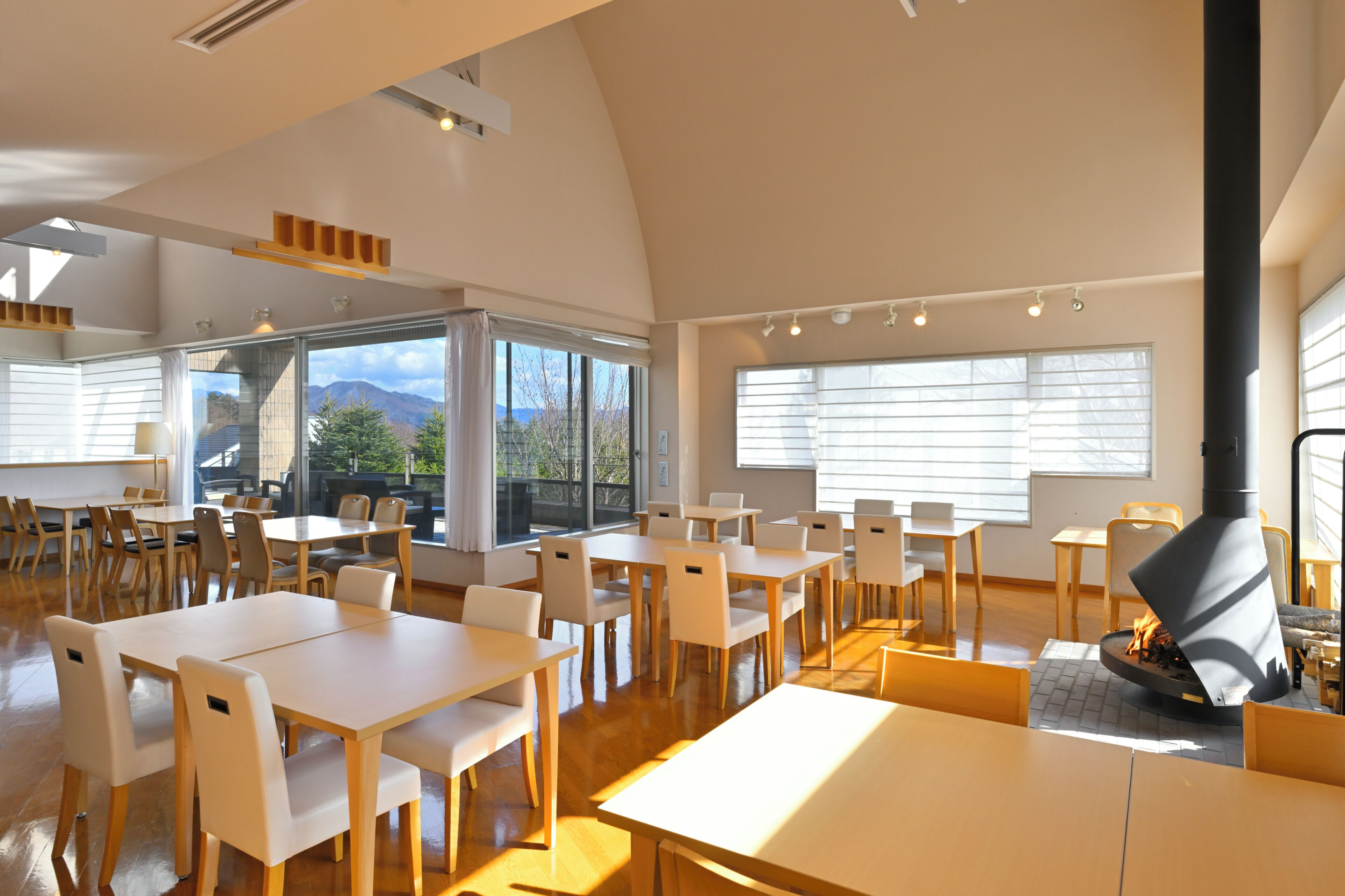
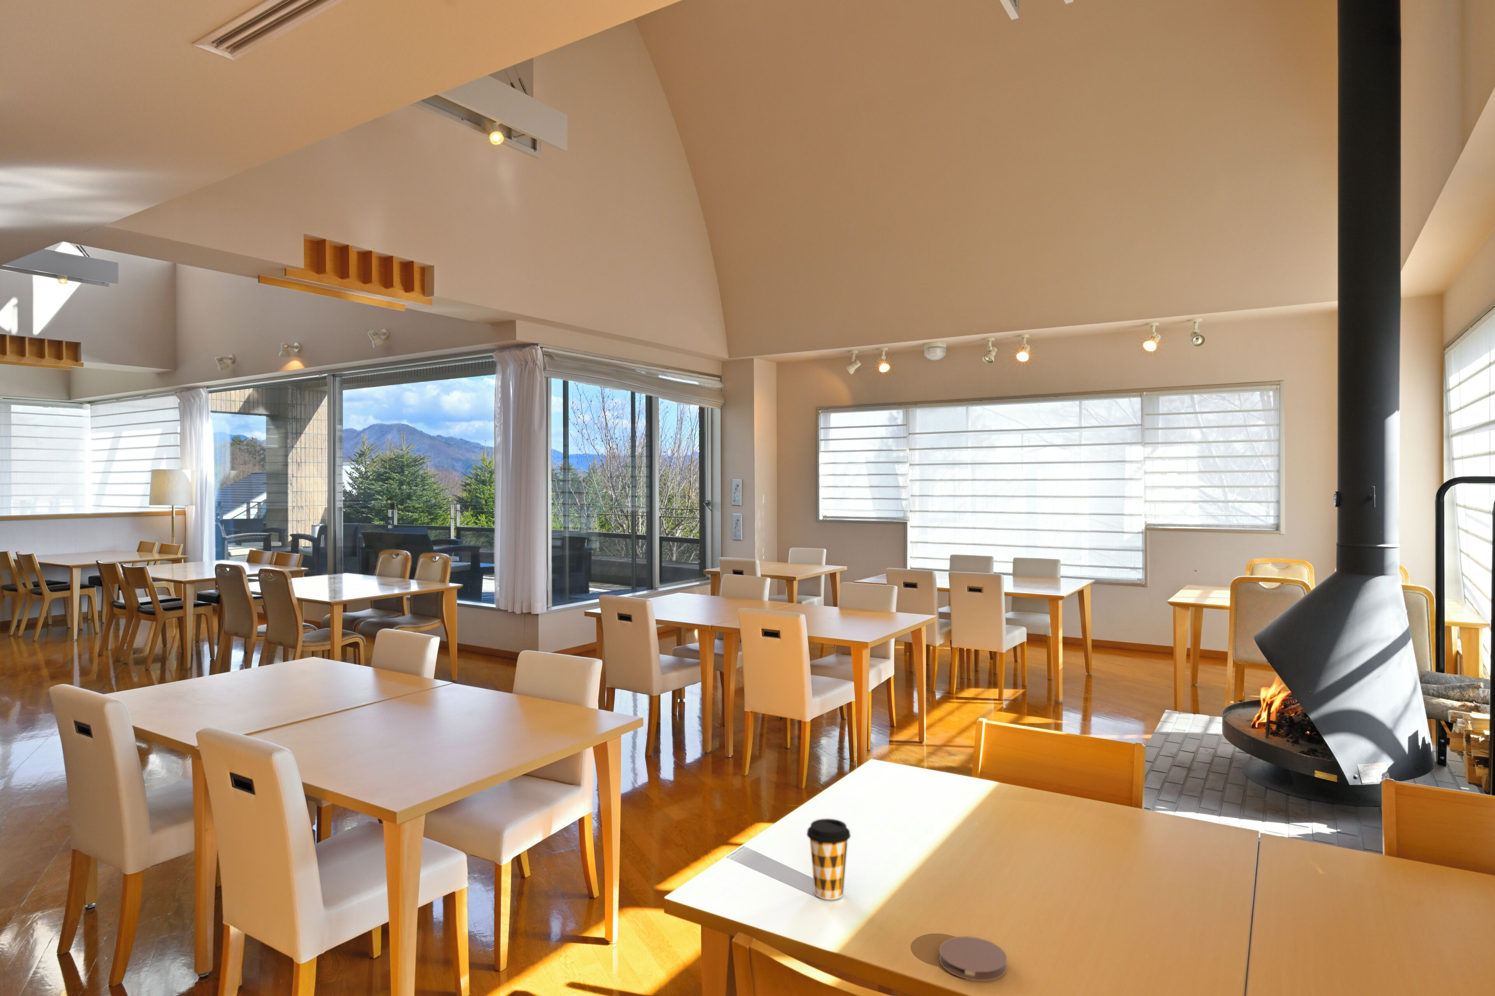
+ coffee cup [806,818,851,900]
+ coaster [938,936,1007,982]
